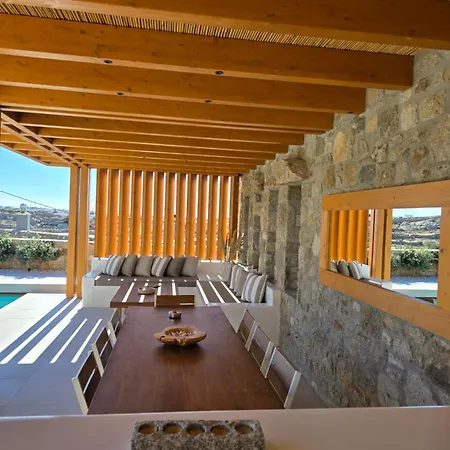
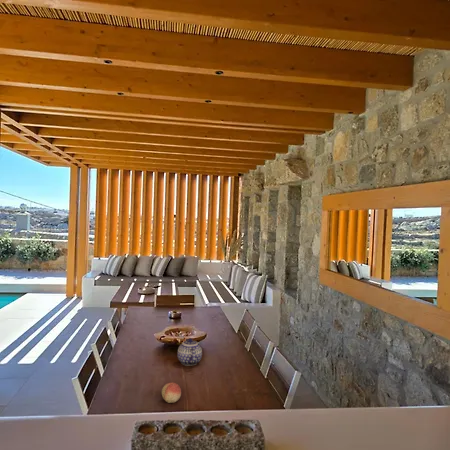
+ fruit [161,382,182,404]
+ teapot [176,337,203,367]
